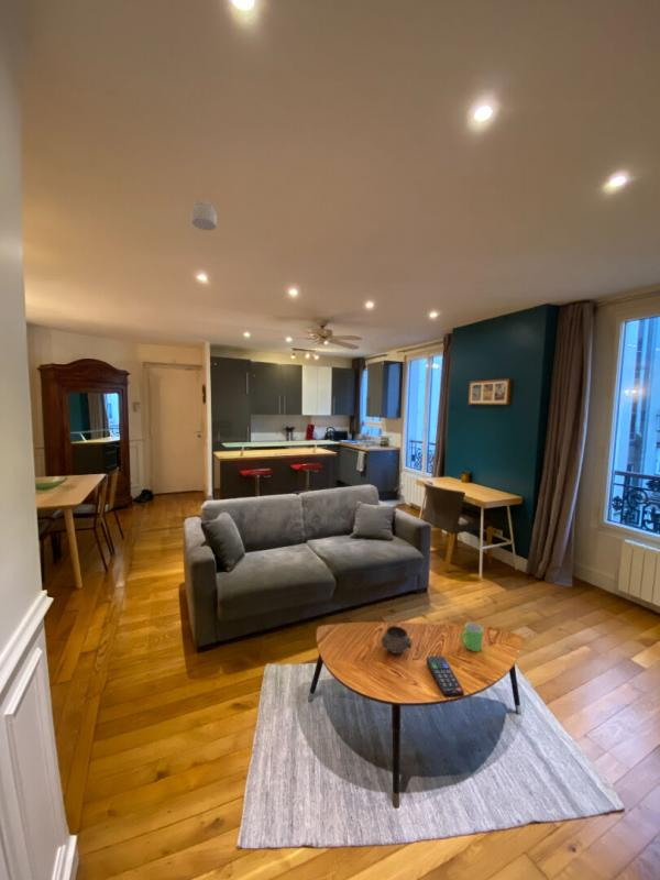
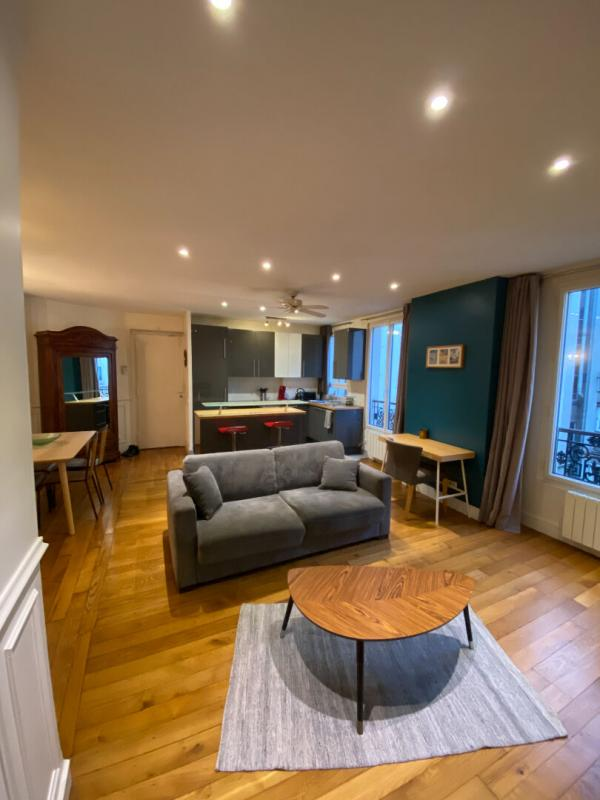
- remote control [426,656,465,698]
- mug [459,622,484,652]
- smoke detector [190,199,218,231]
- decorative bowl [381,625,413,654]
